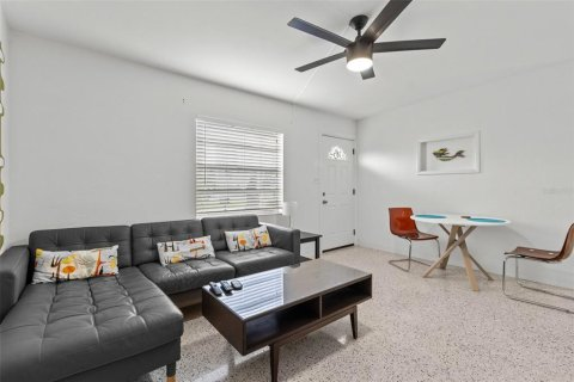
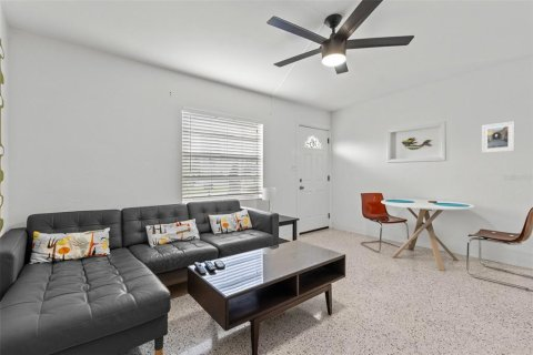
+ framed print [481,120,515,154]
